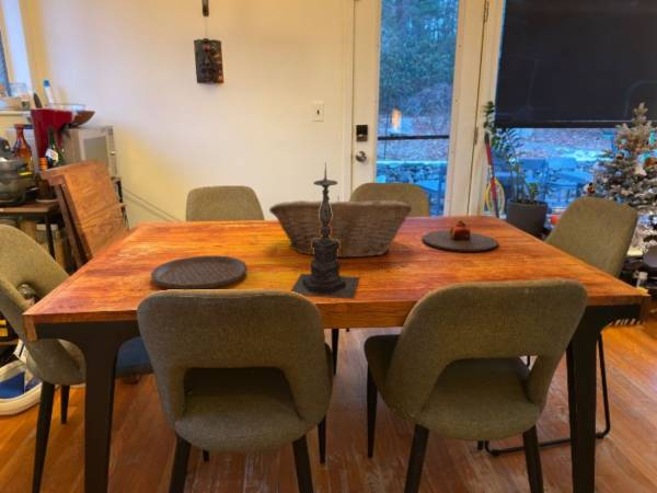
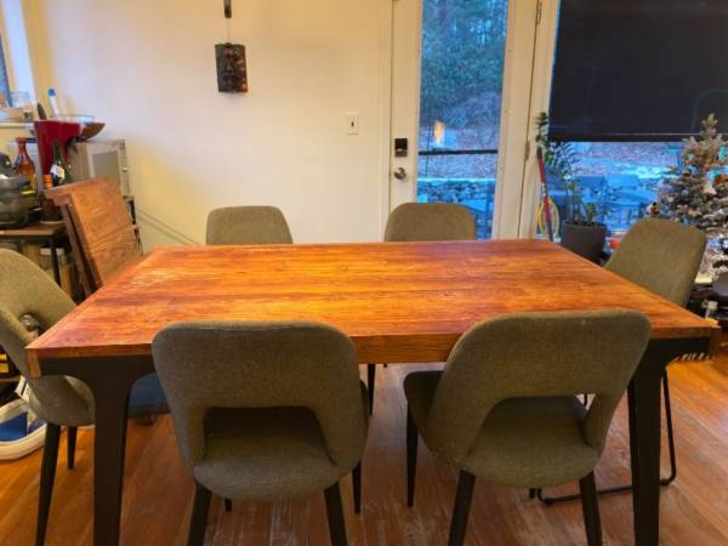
- plate [150,254,249,290]
- fruit basket [268,194,413,260]
- plate [422,219,499,253]
- candle holder [289,161,360,299]
